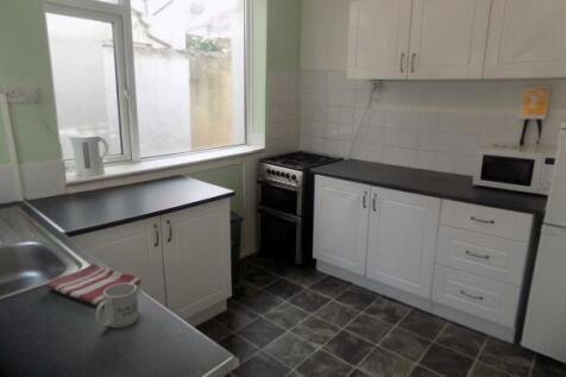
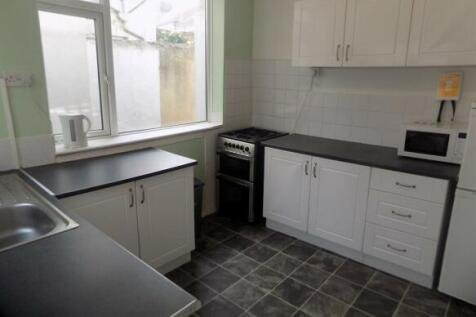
- mug [94,283,140,328]
- dish towel [45,263,143,307]
